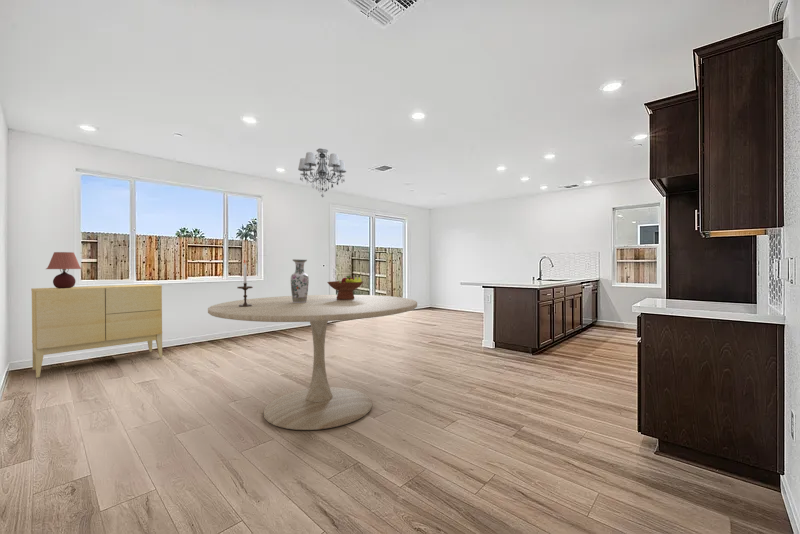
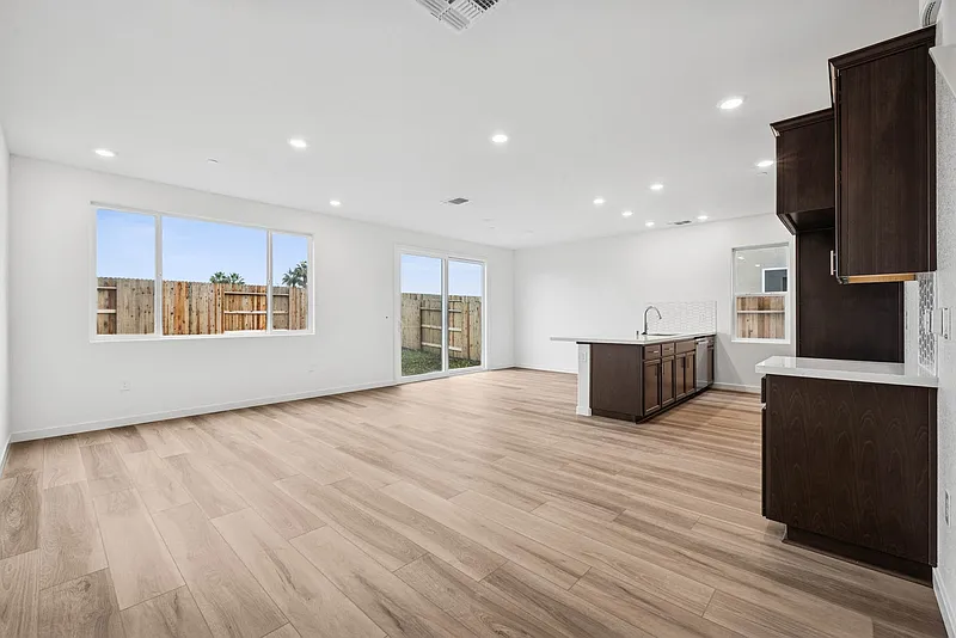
- candlestick [236,259,254,307]
- fruit bowl [326,274,364,300]
- chandelier [297,147,347,198]
- dining table [207,294,418,431]
- vase [290,258,310,303]
- table lamp [45,251,83,288]
- sideboard [30,283,163,379]
